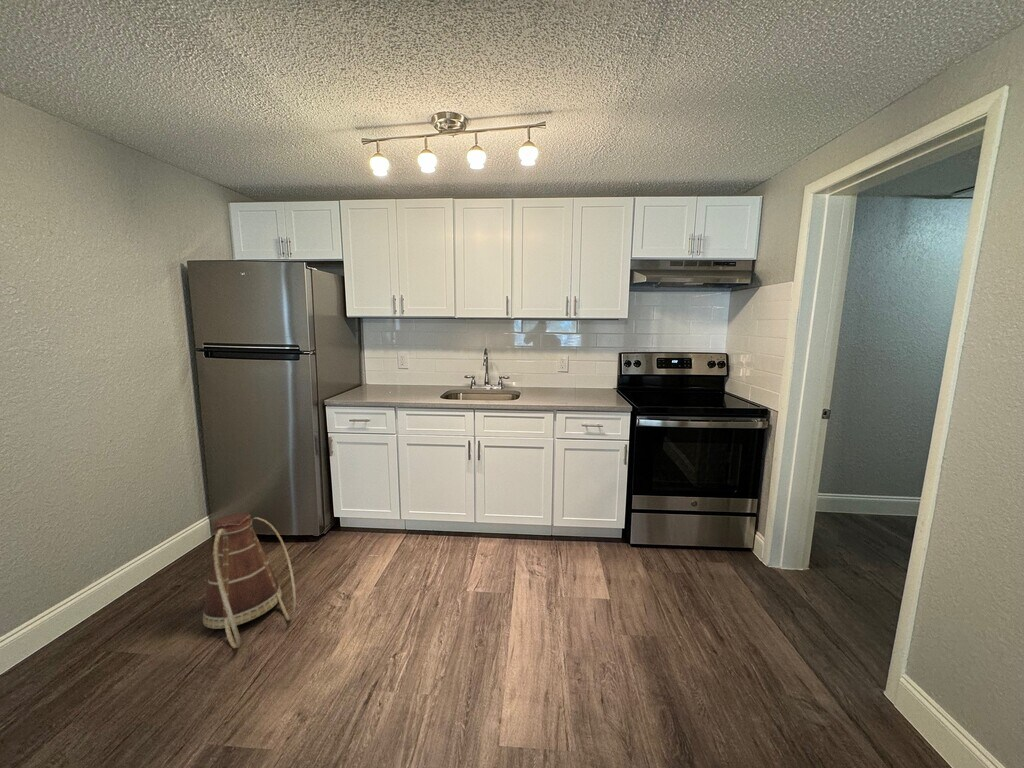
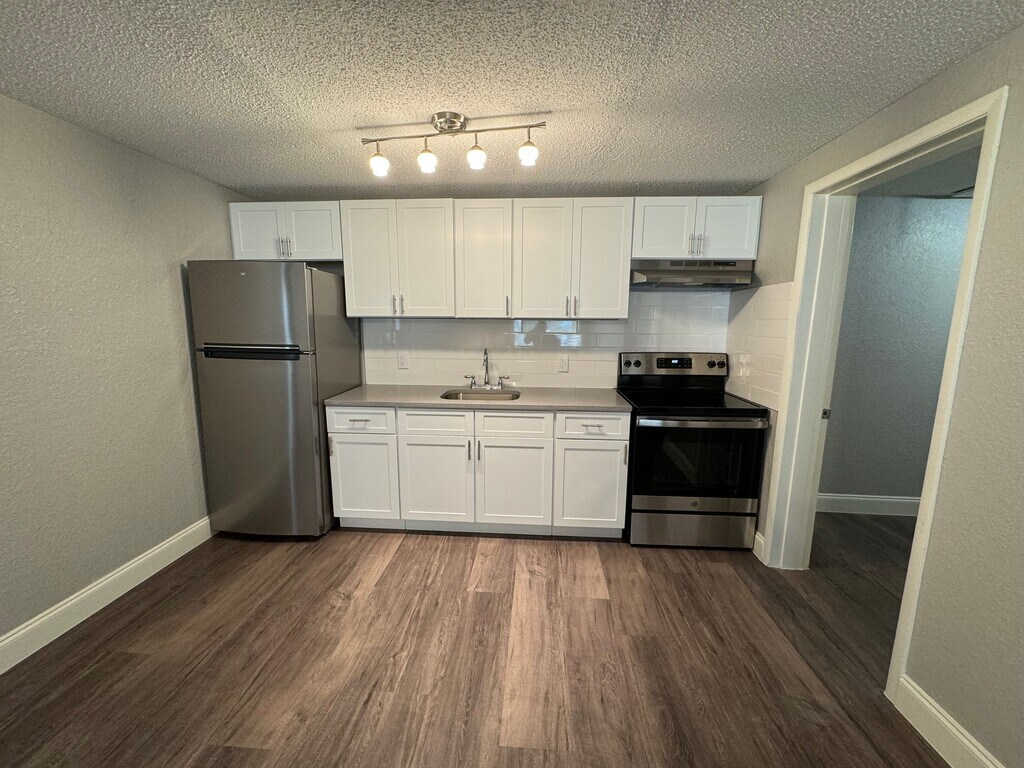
- basket [202,512,297,650]
